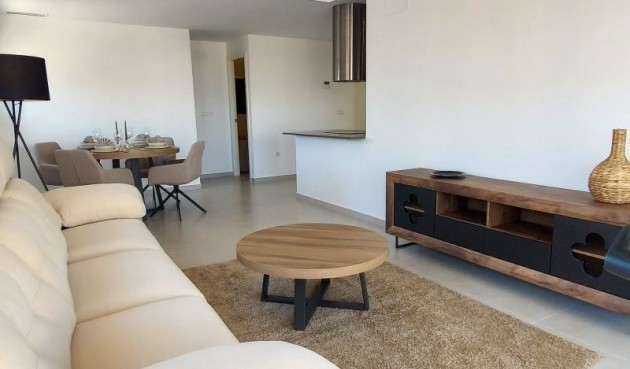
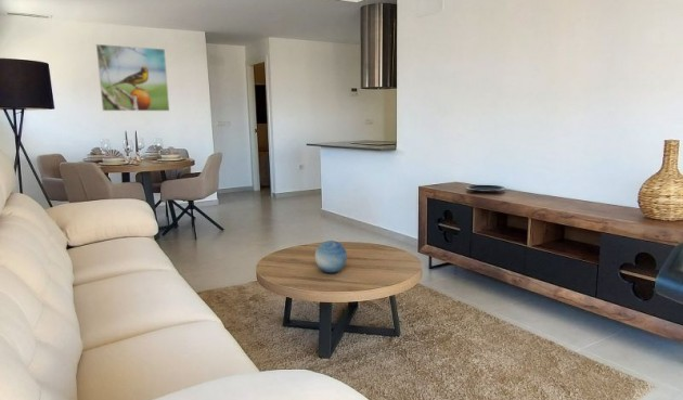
+ decorative ball [314,240,348,274]
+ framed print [95,43,170,112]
